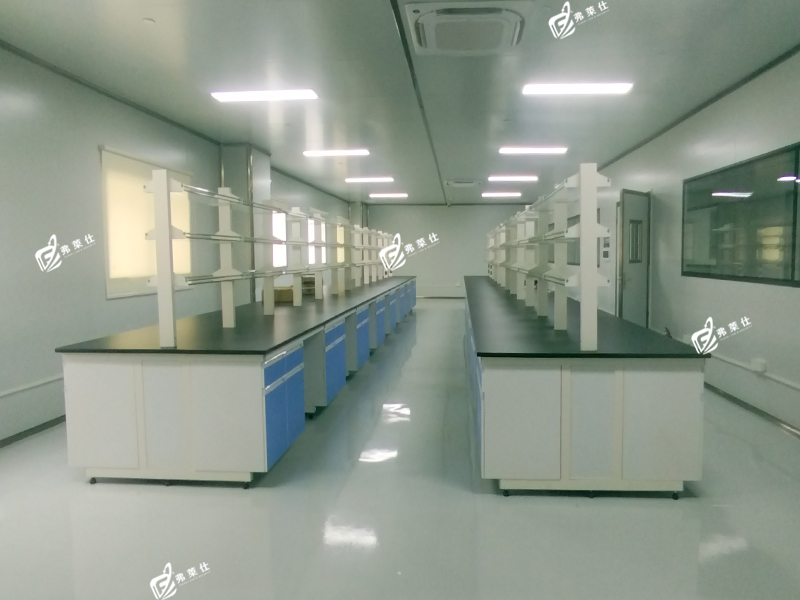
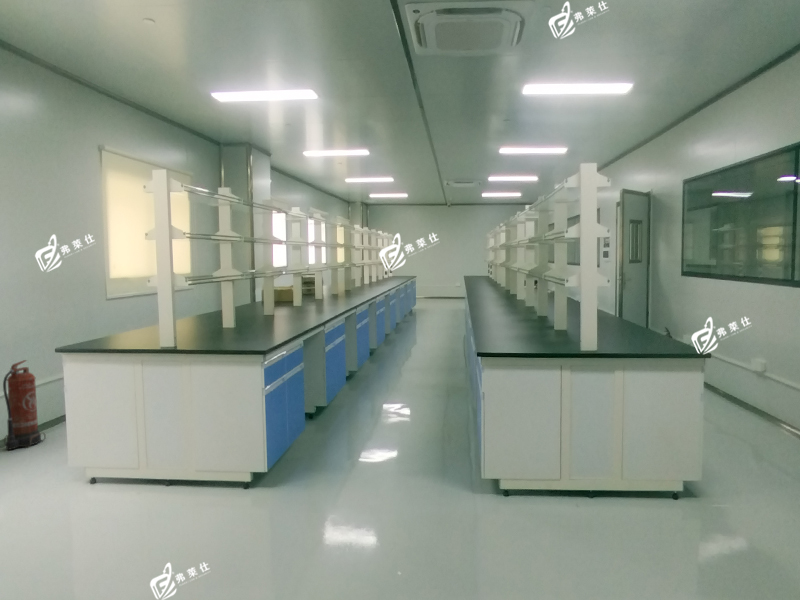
+ fire extinguisher [2,359,47,451]
